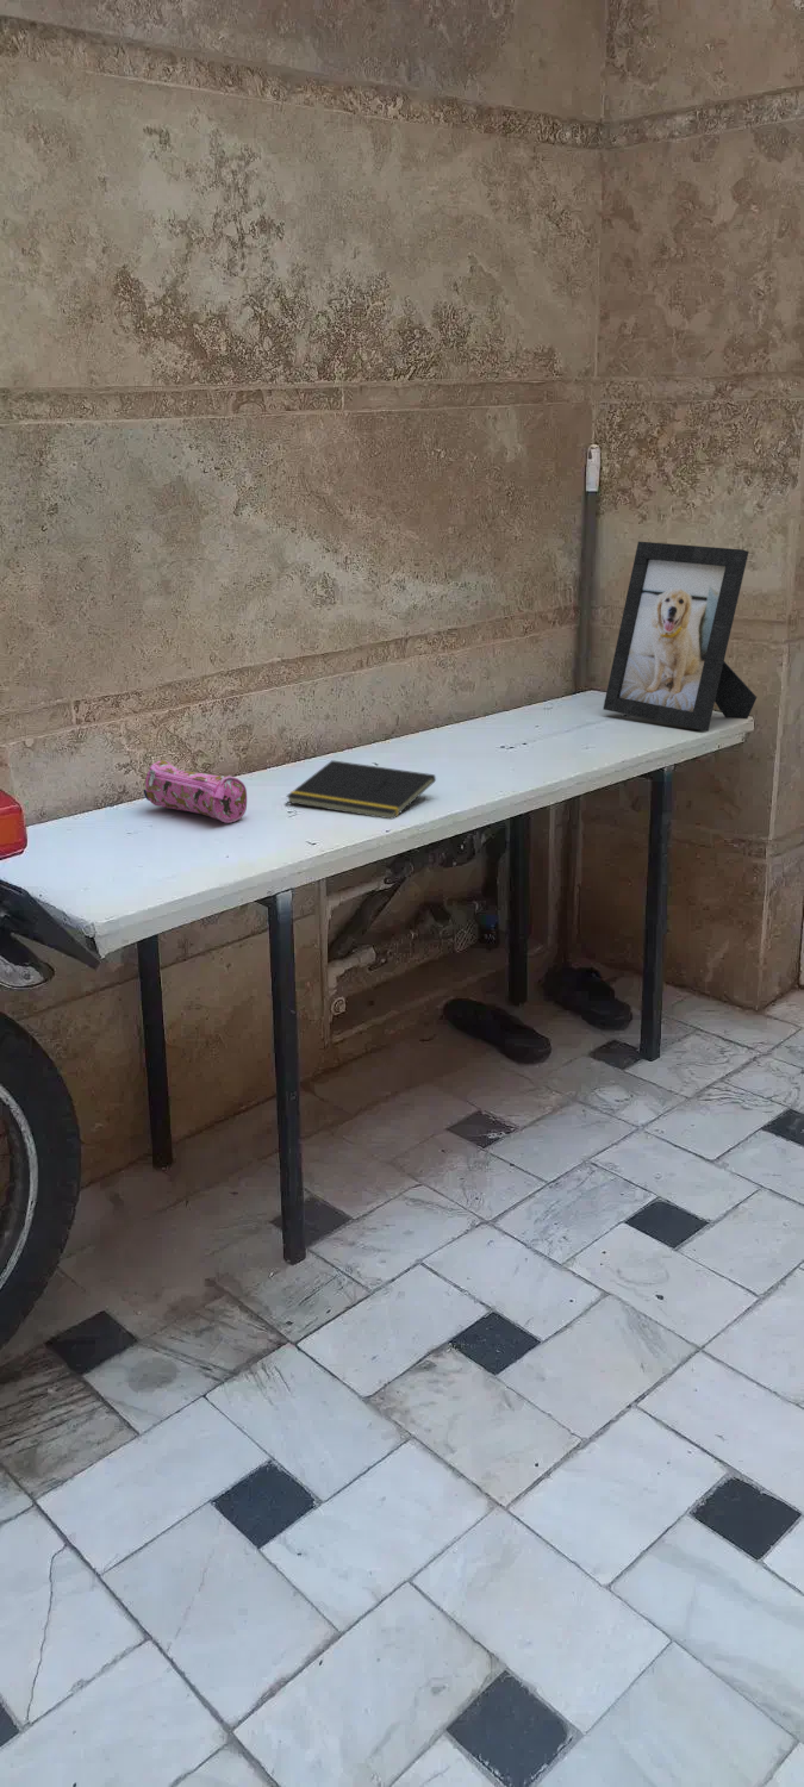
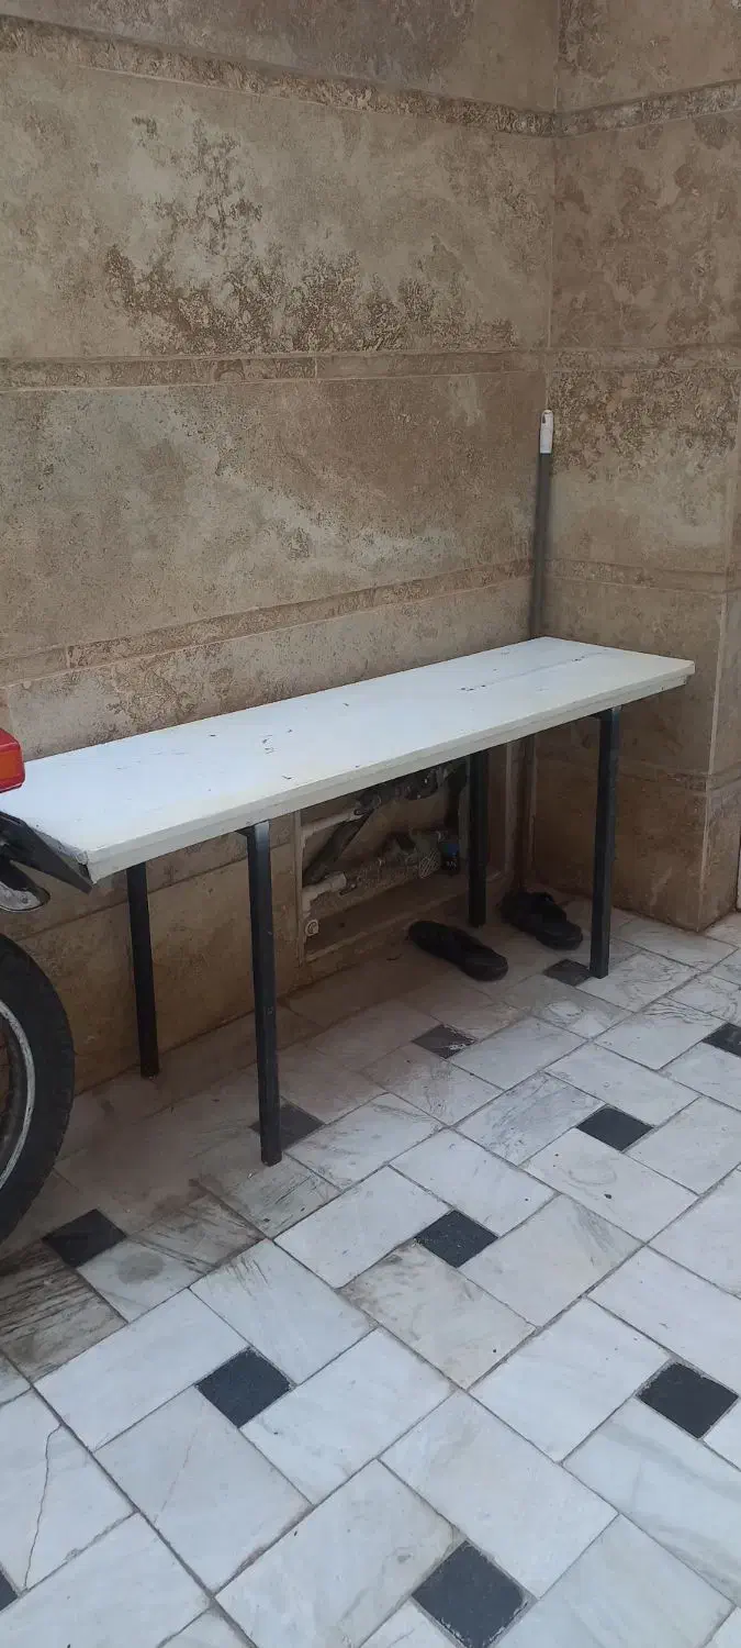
- picture frame [602,541,758,731]
- notepad [285,759,437,820]
- pencil case [142,759,248,824]
